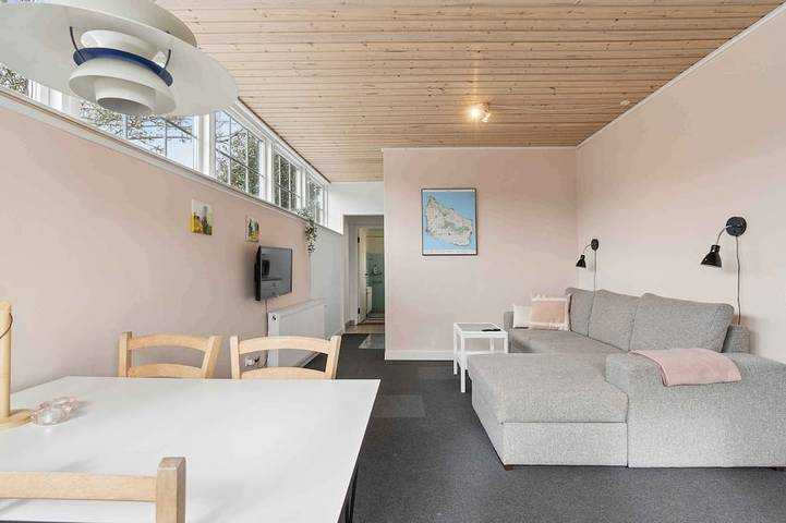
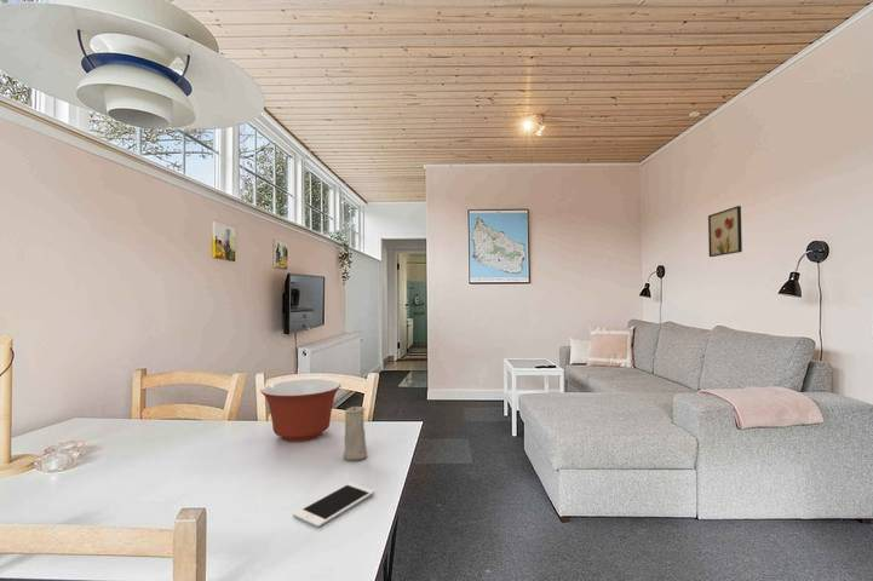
+ mixing bowl [259,378,343,443]
+ wall art [707,205,743,258]
+ cell phone [292,482,375,529]
+ candle [341,402,368,461]
